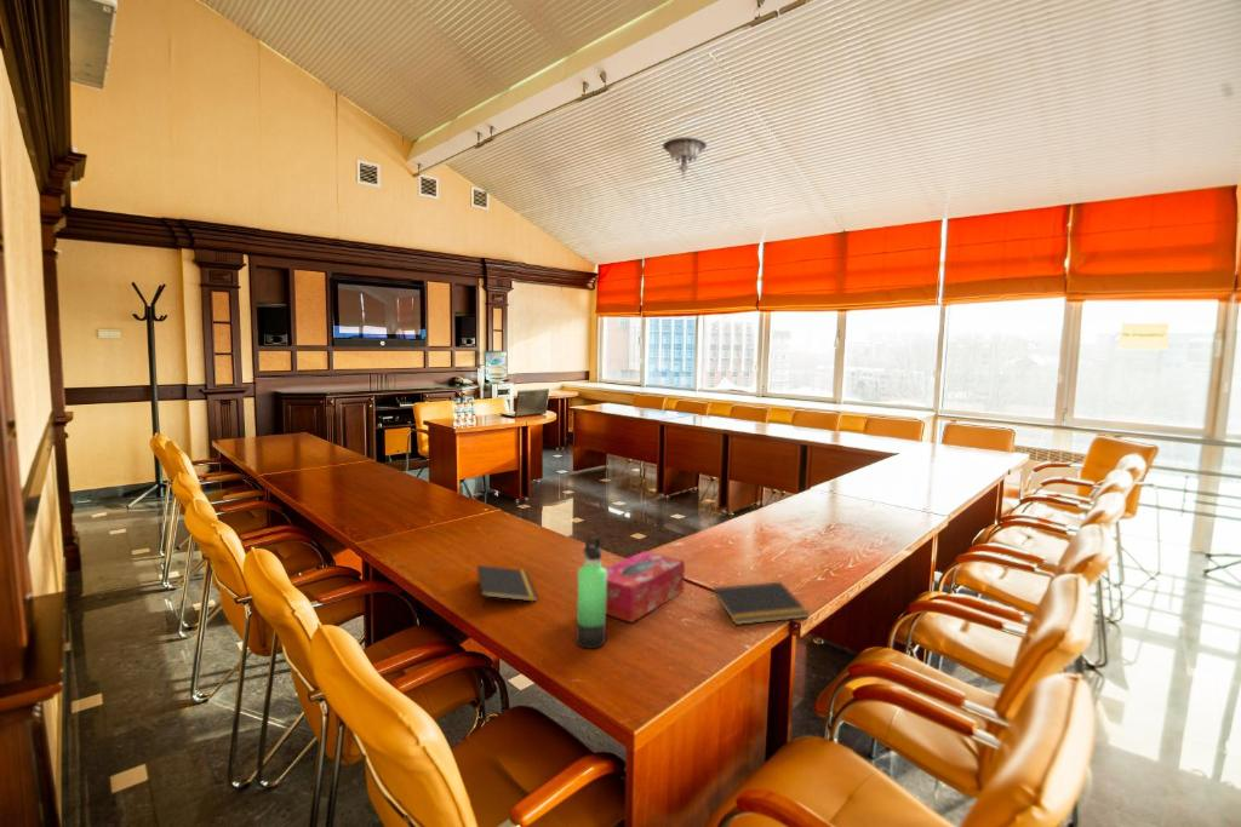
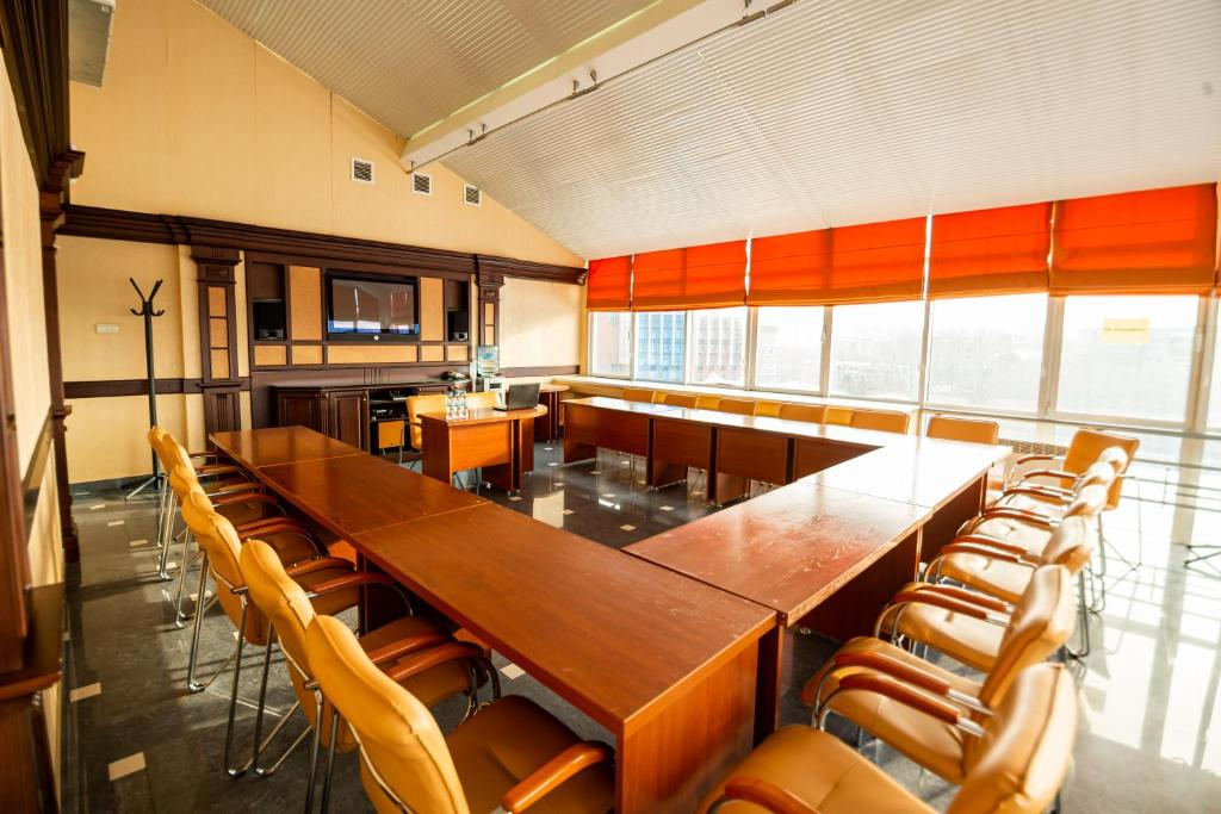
- notepad [709,581,811,626]
- tissue box [605,550,686,624]
- notepad [476,564,538,609]
- thermos bottle [574,535,607,649]
- ceiling light fixture [660,136,708,179]
